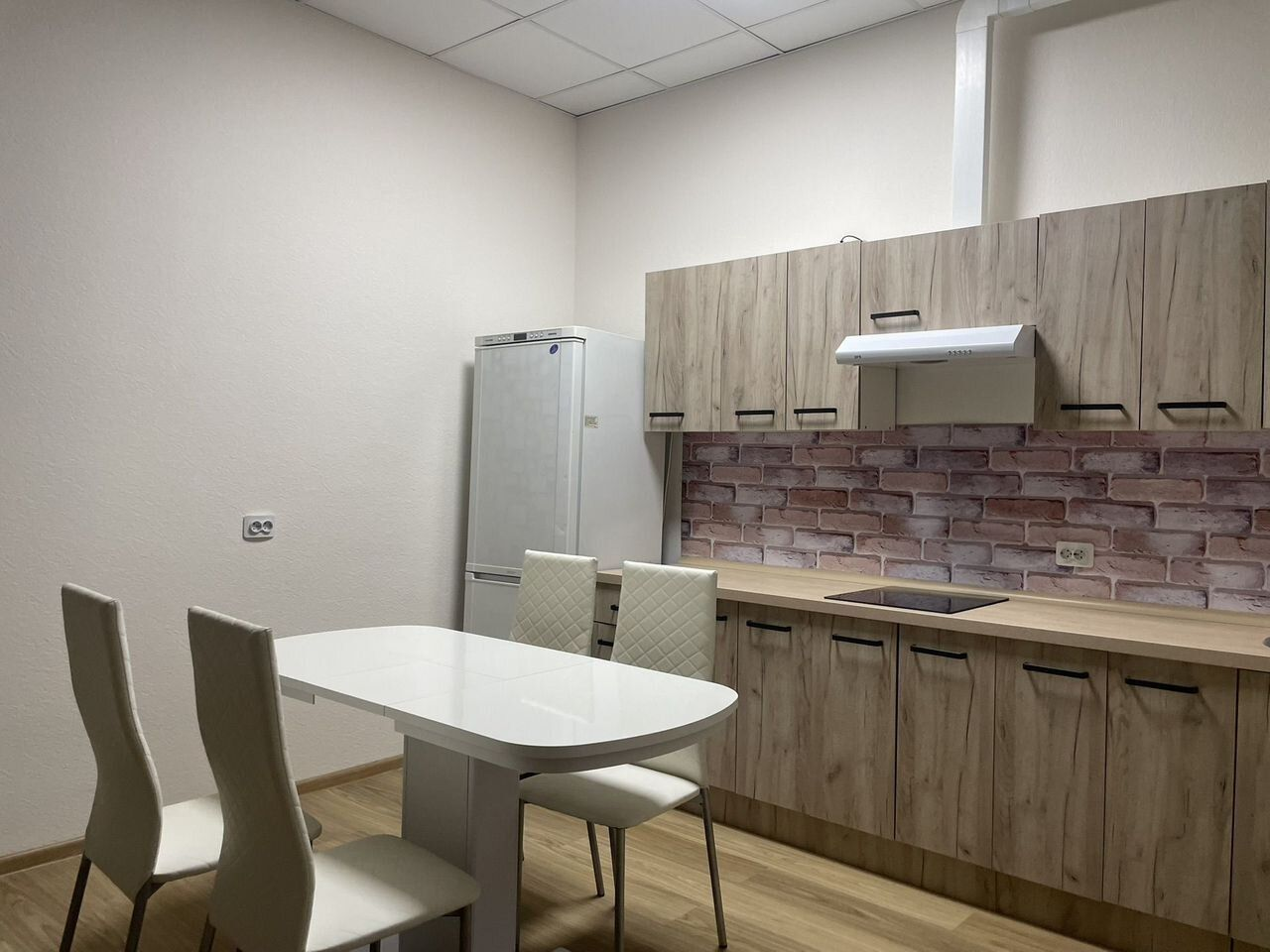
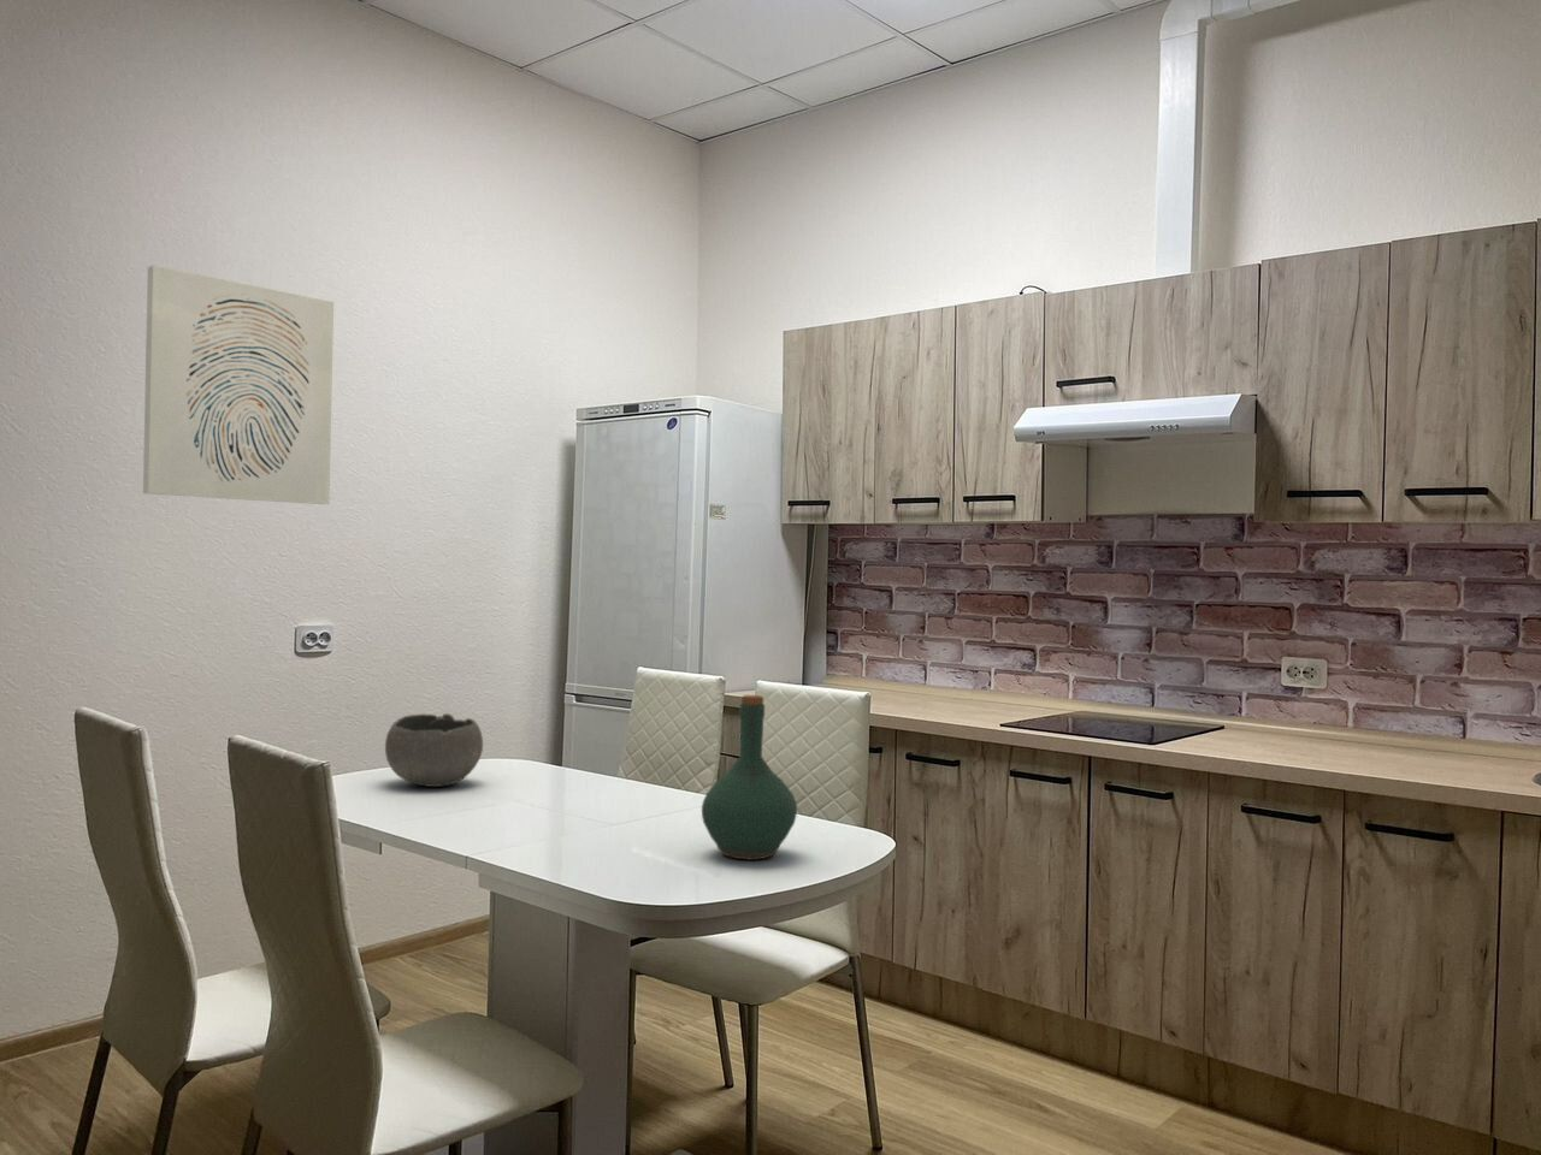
+ bottle [700,694,798,861]
+ bowl [385,712,484,789]
+ wall art [142,263,335,505]
